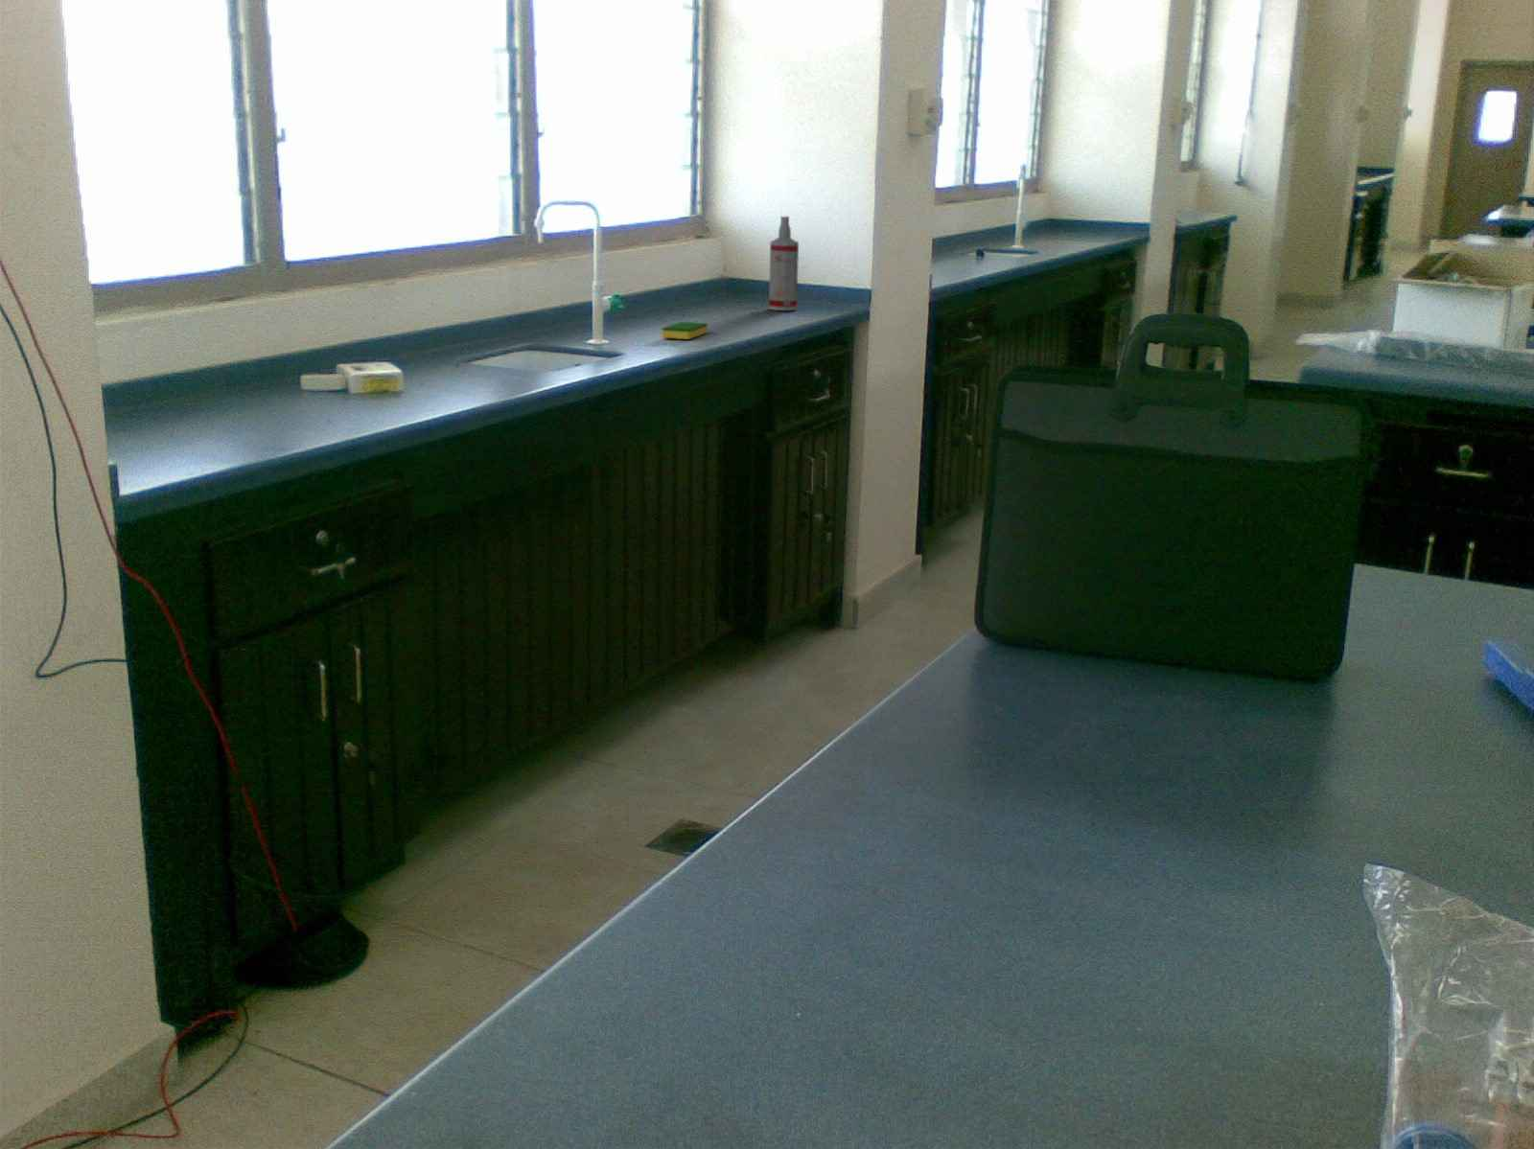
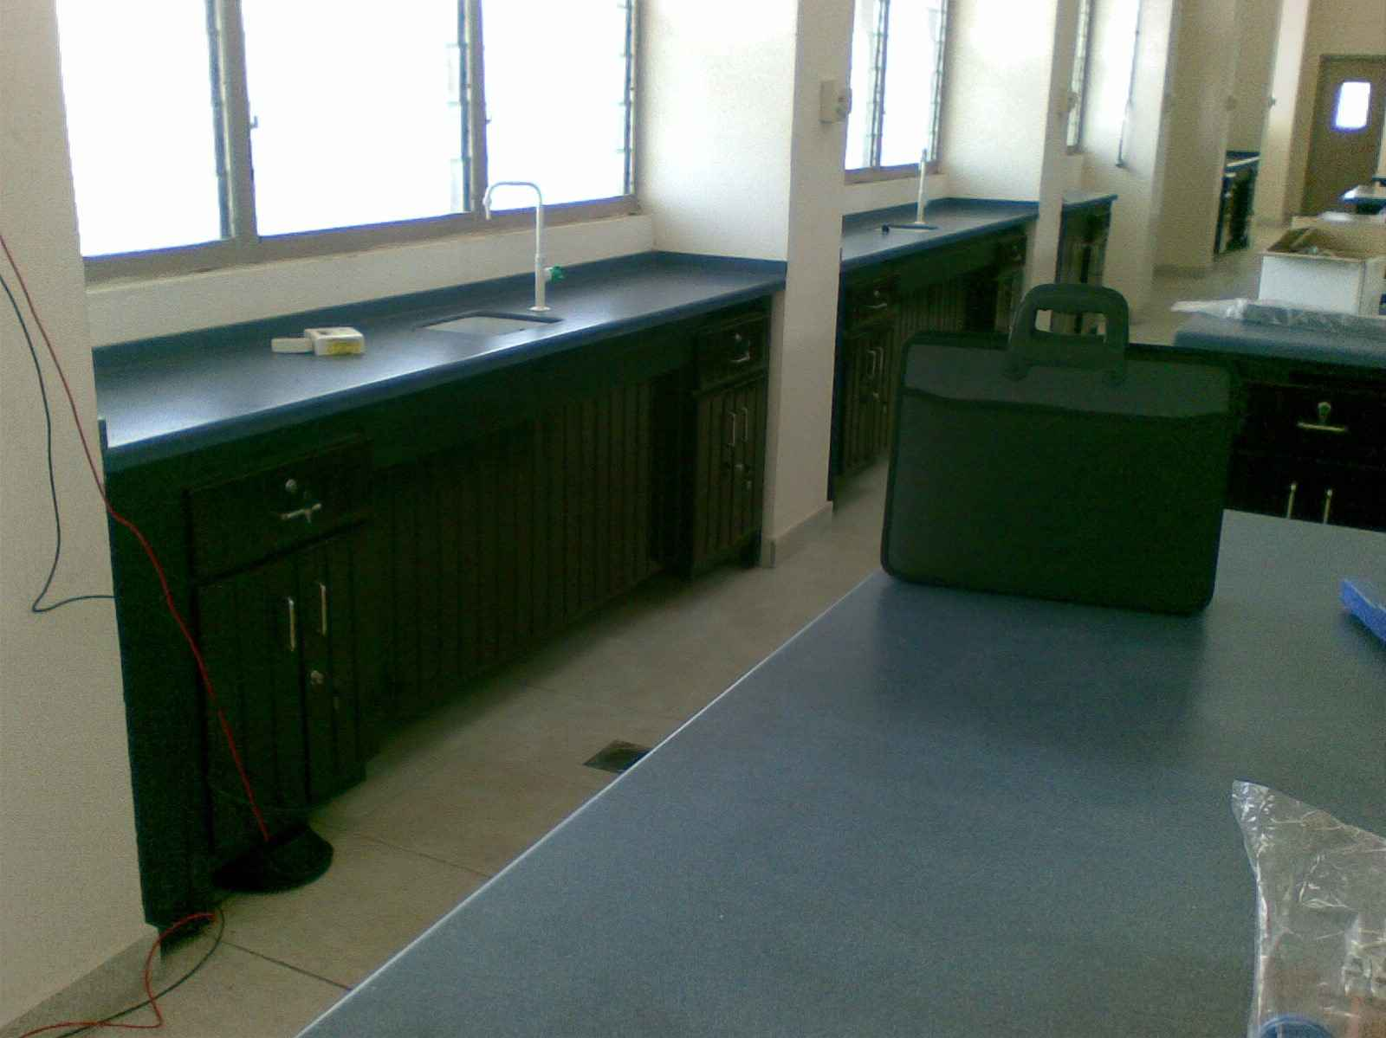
- spray bottle [768,216,800,311]
- dish sponge [660,321,708,340]
